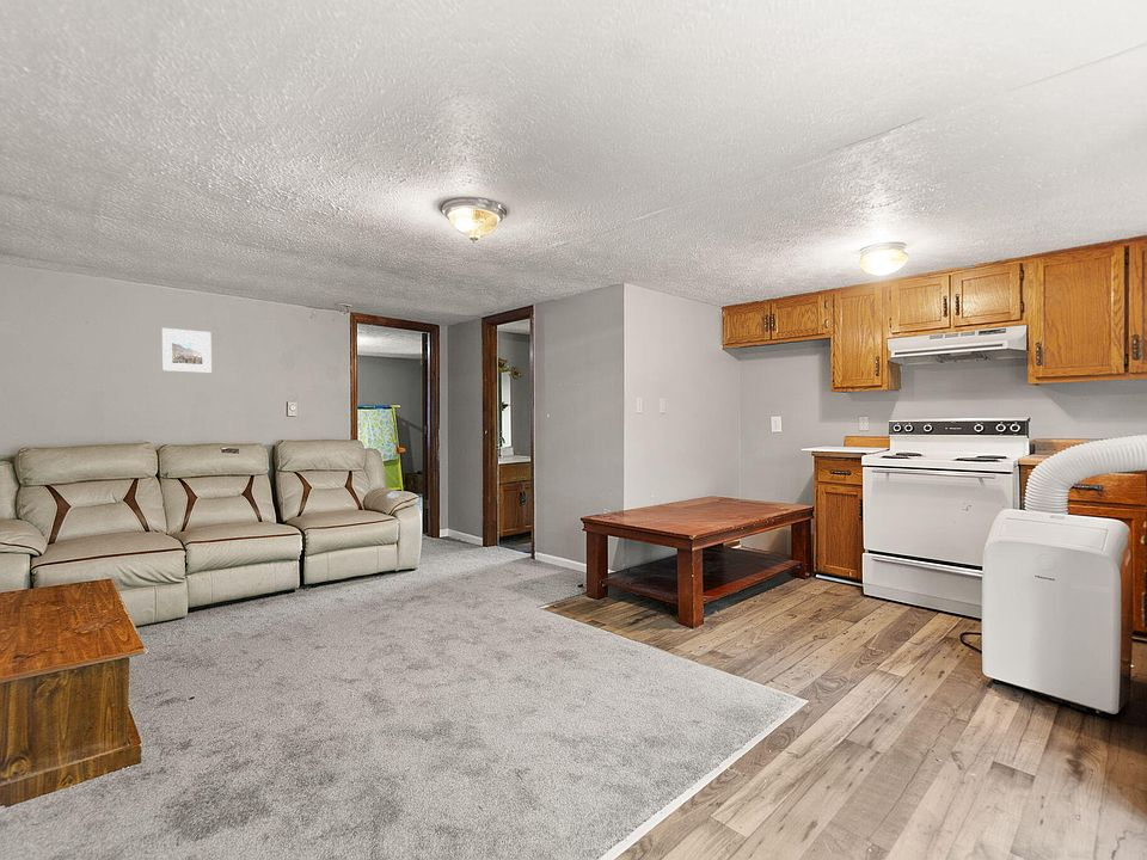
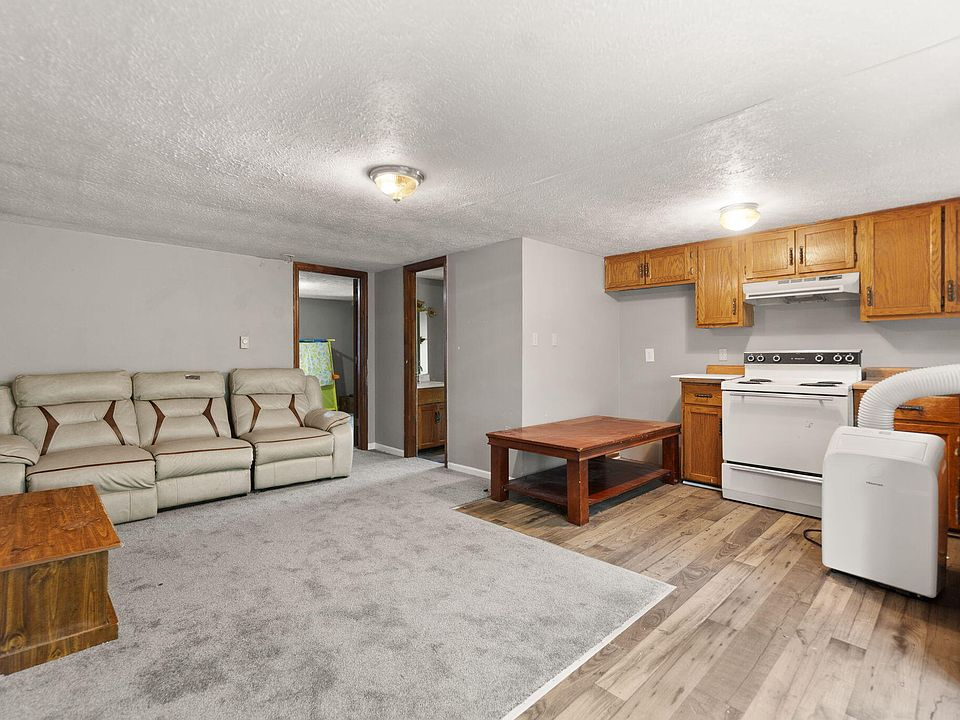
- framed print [161,327,213,374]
